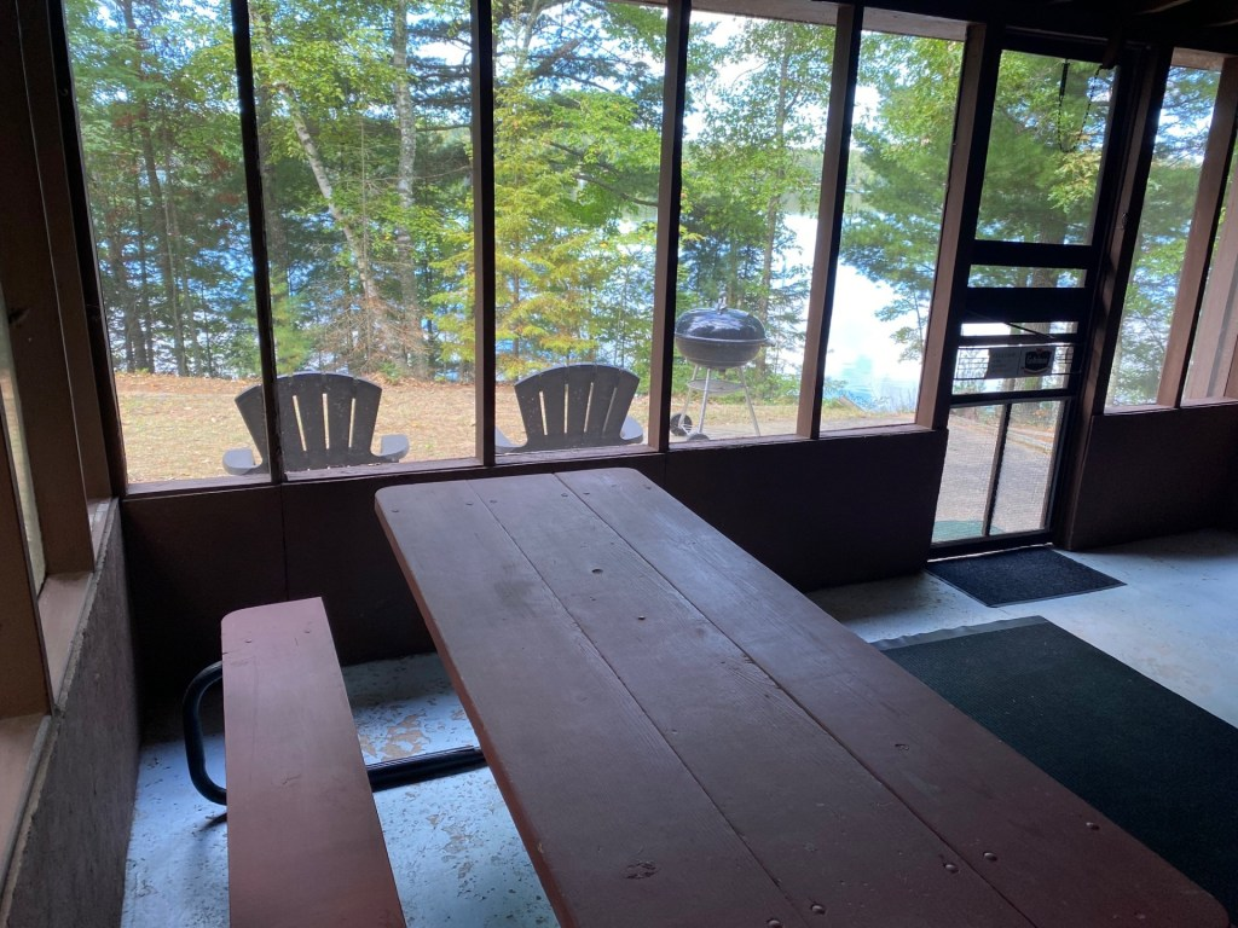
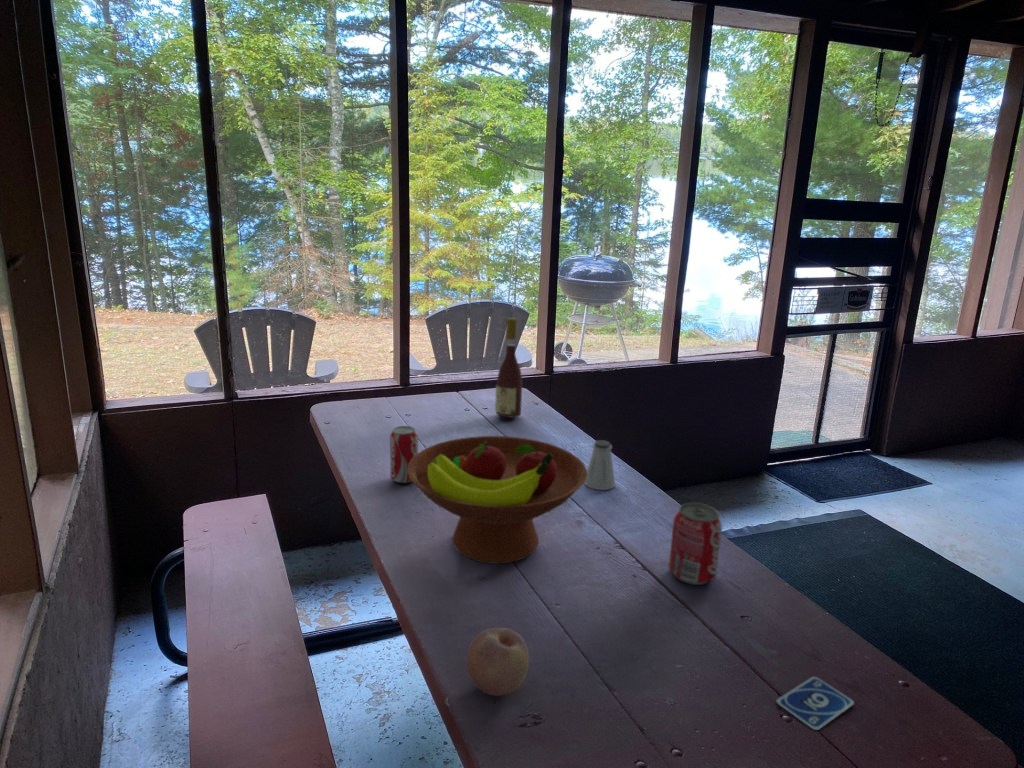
+ saltshaker [584,439,616,491]
+ fruit bowl [408,435,587,565]
+ fruit [466,627,530,697]
+ playing card [775,676,855,731]
+ wine bottle [494,317,523,419]
+ beverage can [668,502,723,586]
+ beverage can [389,425,419,484]
